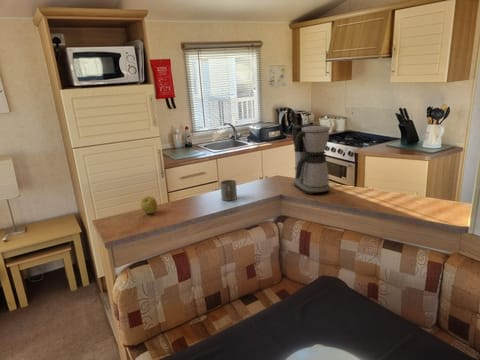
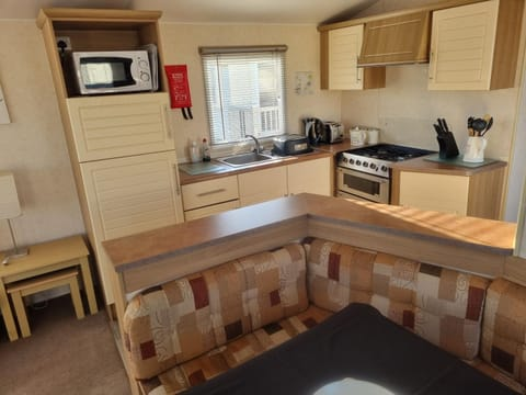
- apple [140,196,158,214]
- coffee maker [291,123,331,195]
- mug [219,179,238,202]
